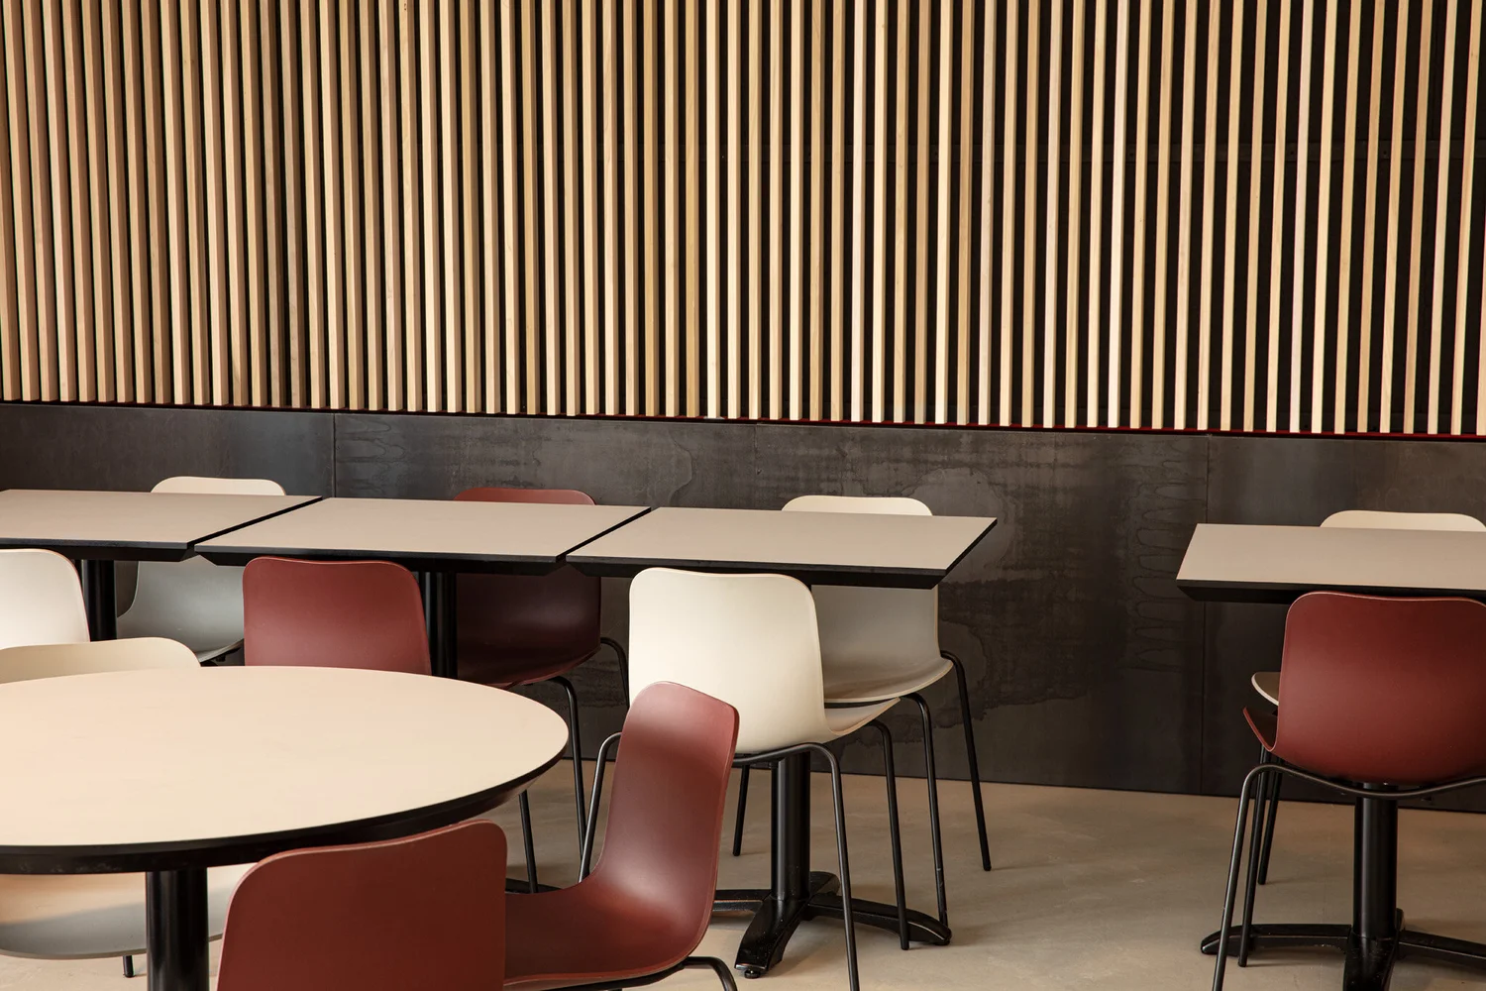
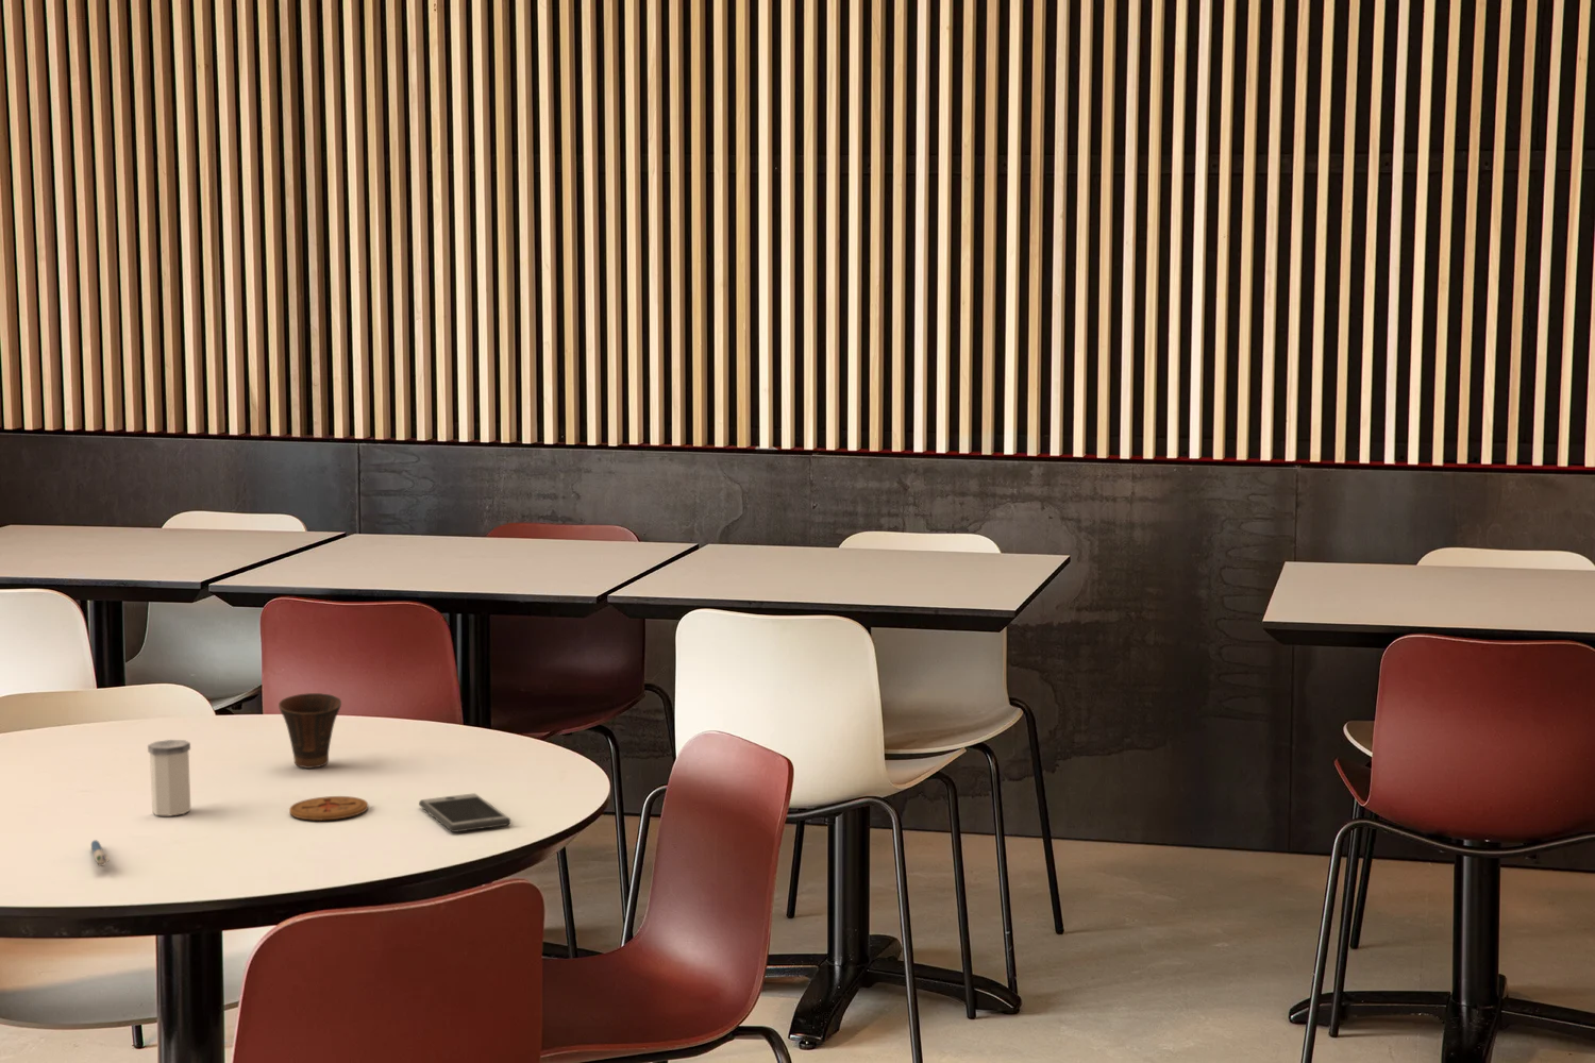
+ coaster [288,795,369,822]
+ pen [90,839,110,867]
+ smartphone [418,793,511,833]
+ cup [278,692,343,770]
+ salt shaker [147,739,191,816]
